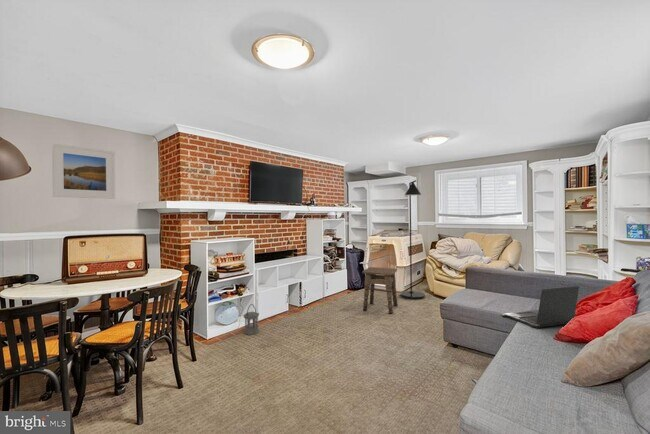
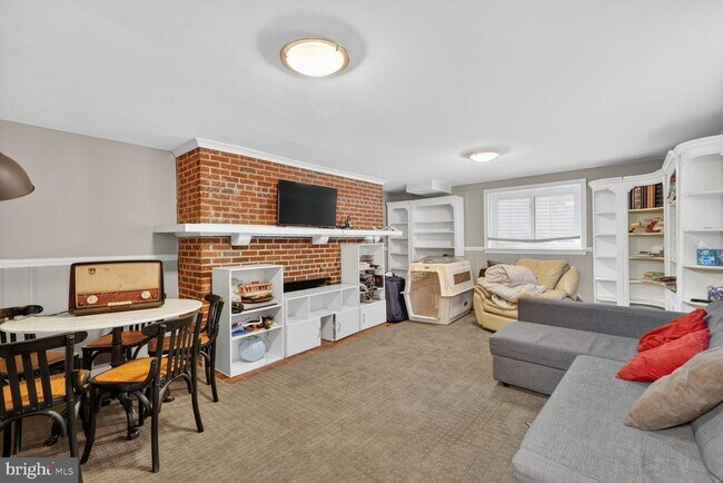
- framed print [51,143,116,200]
- laptop [500,285,580,329]
- side table [361,266,399,315]
- lantern [242,303,260,336]
- floor lamp [400,179,426,300]
